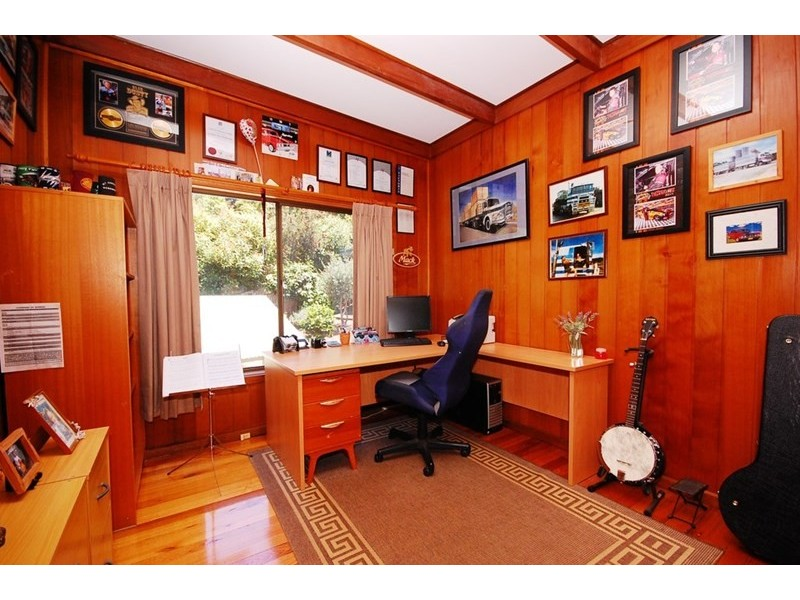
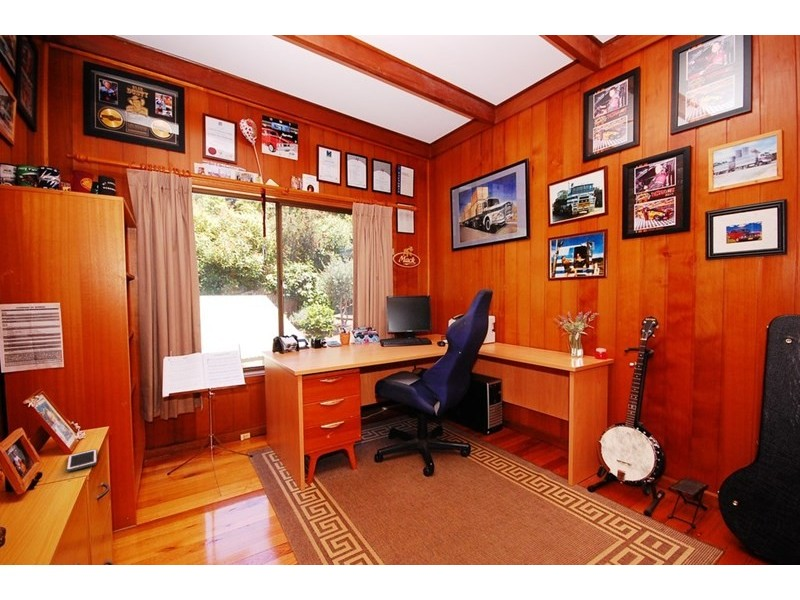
+ cell phone [66,448,98,473]
